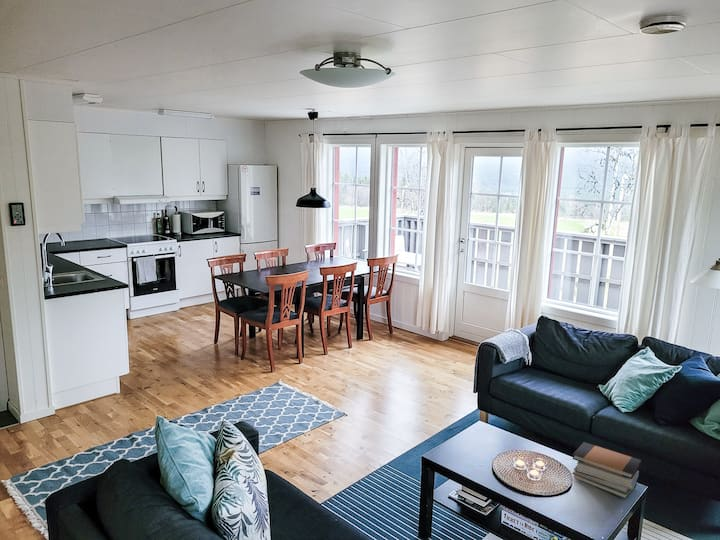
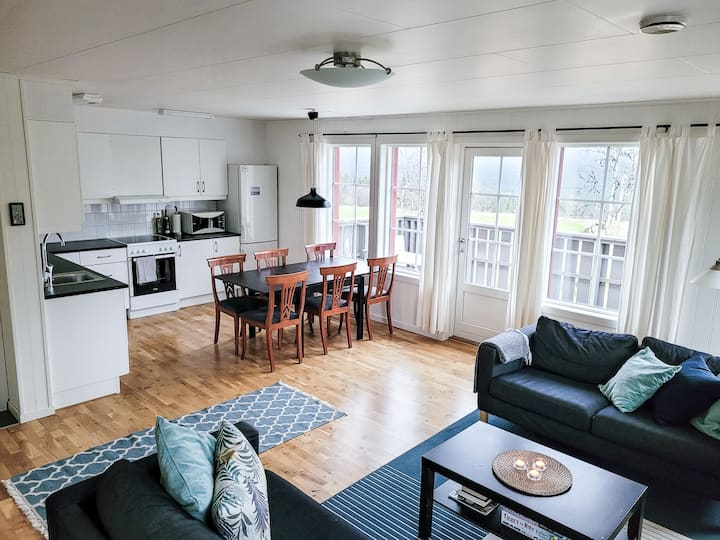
- book stack [571,441,642,500]
